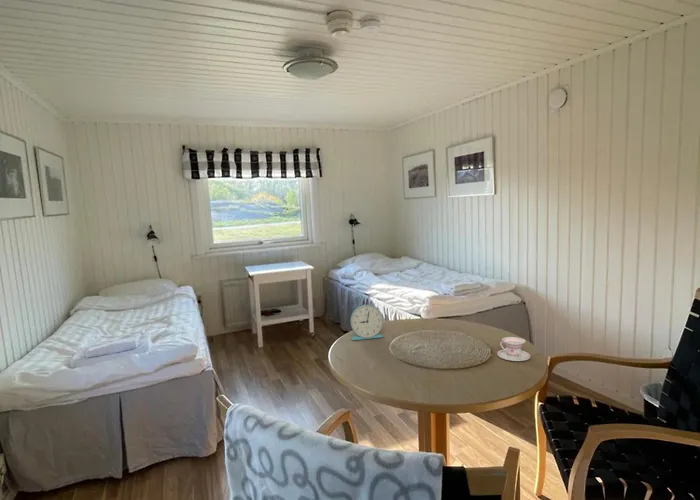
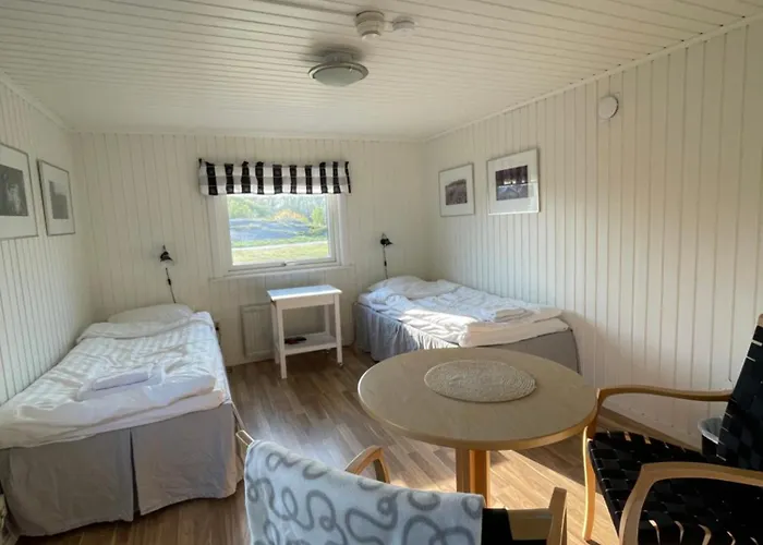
- teacup [496,336,531,362]
- alarm clock [349,304,384,341]
